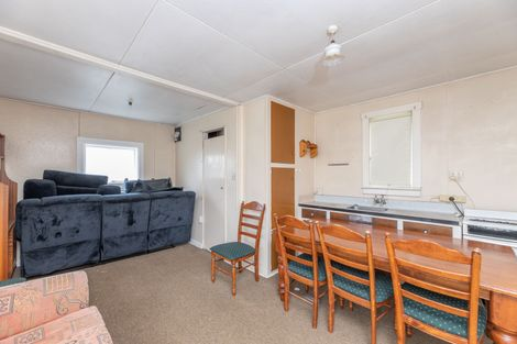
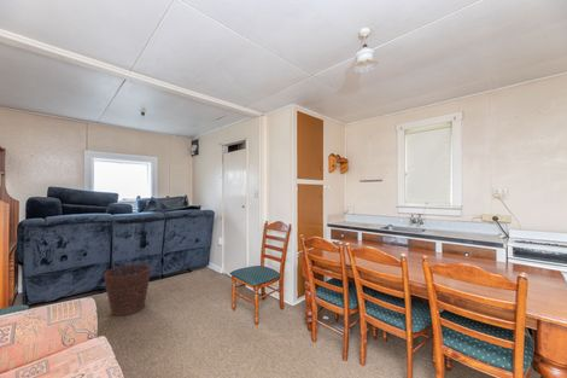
+ basket [103,263,152,318]
